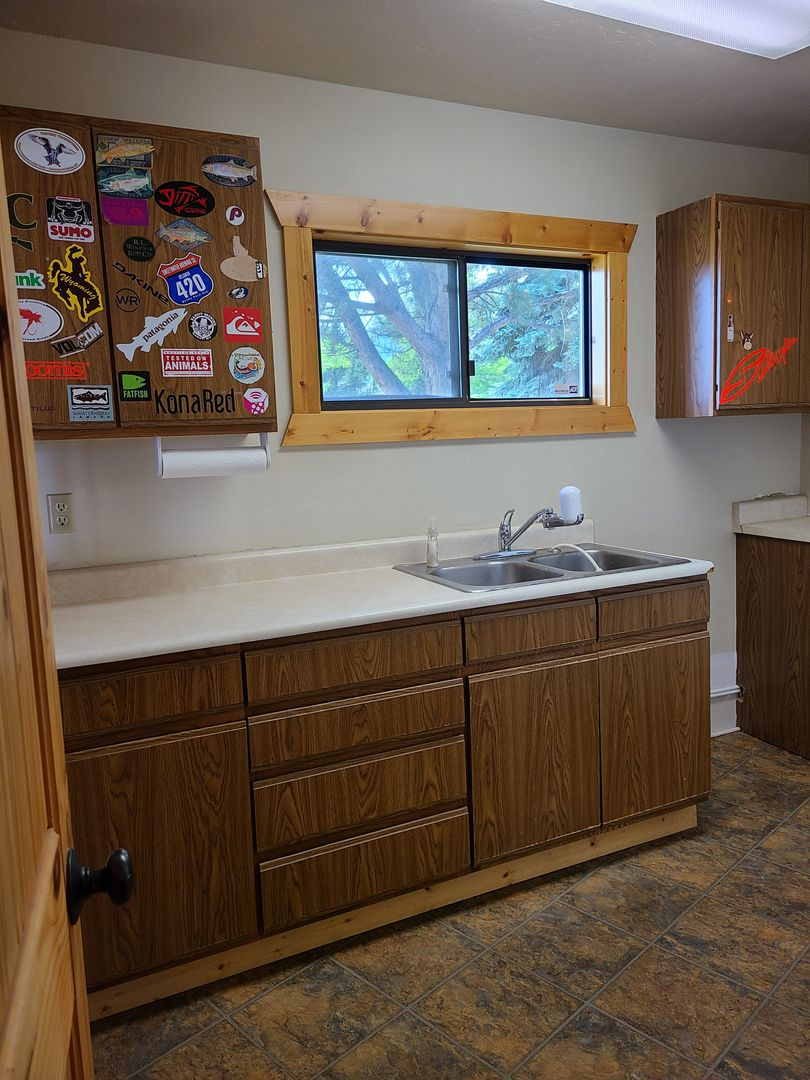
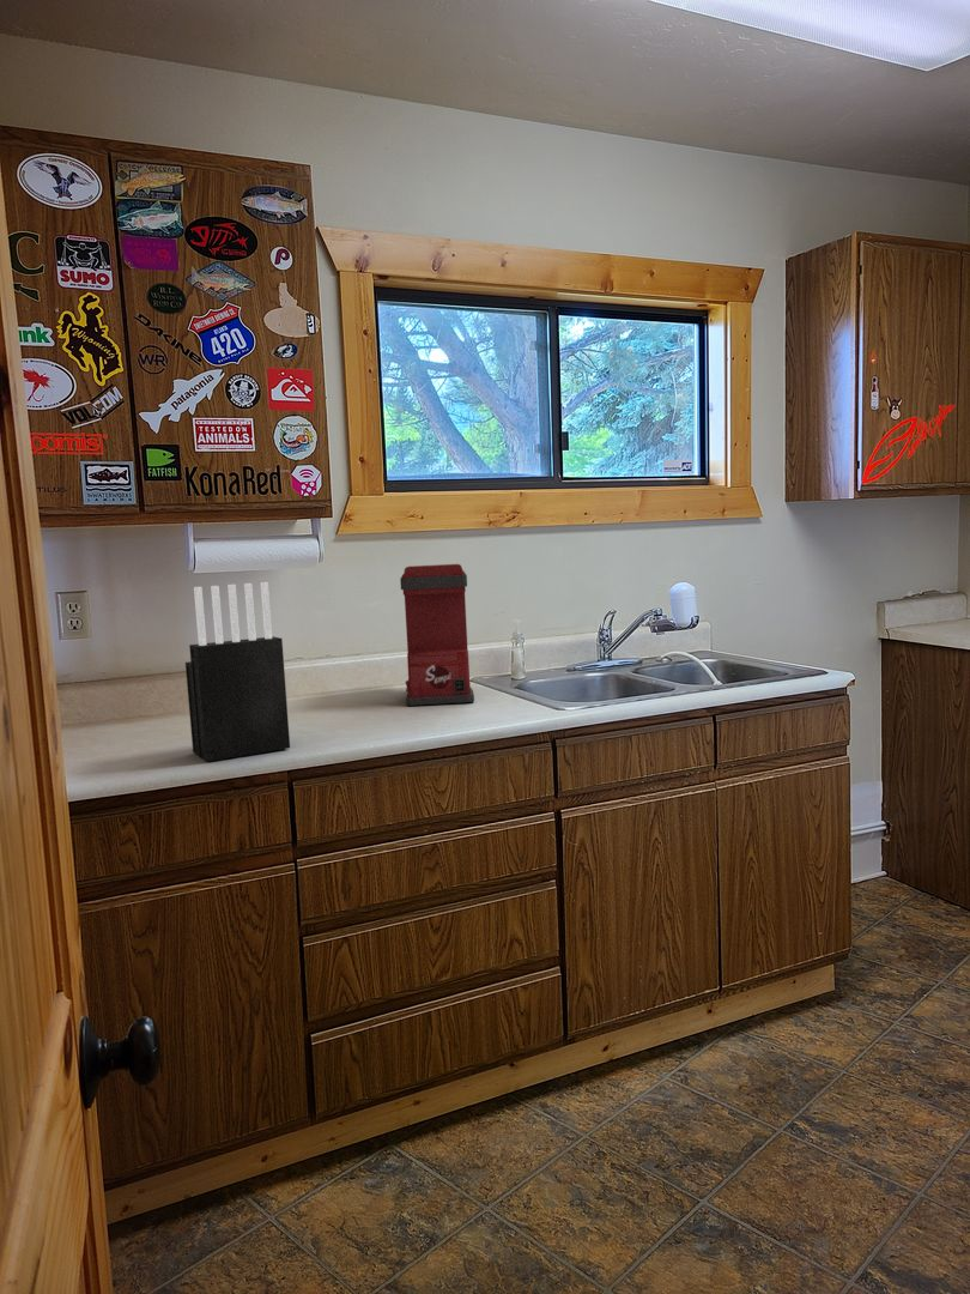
+ knife block [184,581,291,763]
+ coffee maker [399,563,475,707]
